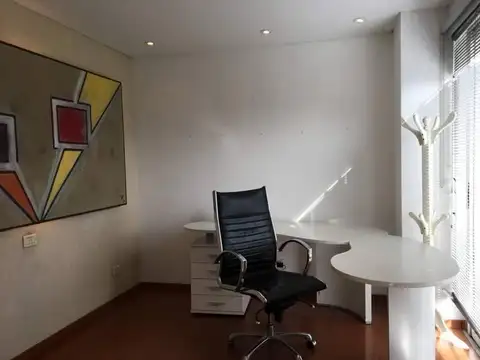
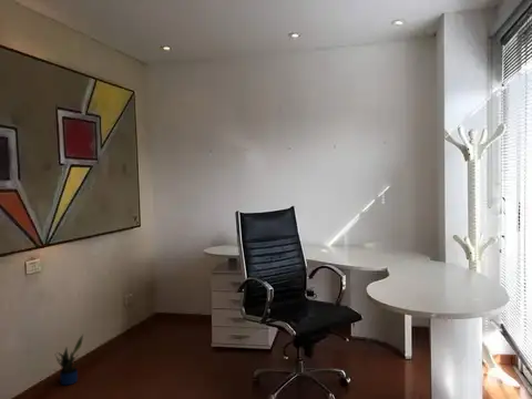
+ potted plant [54,334,84,386]
